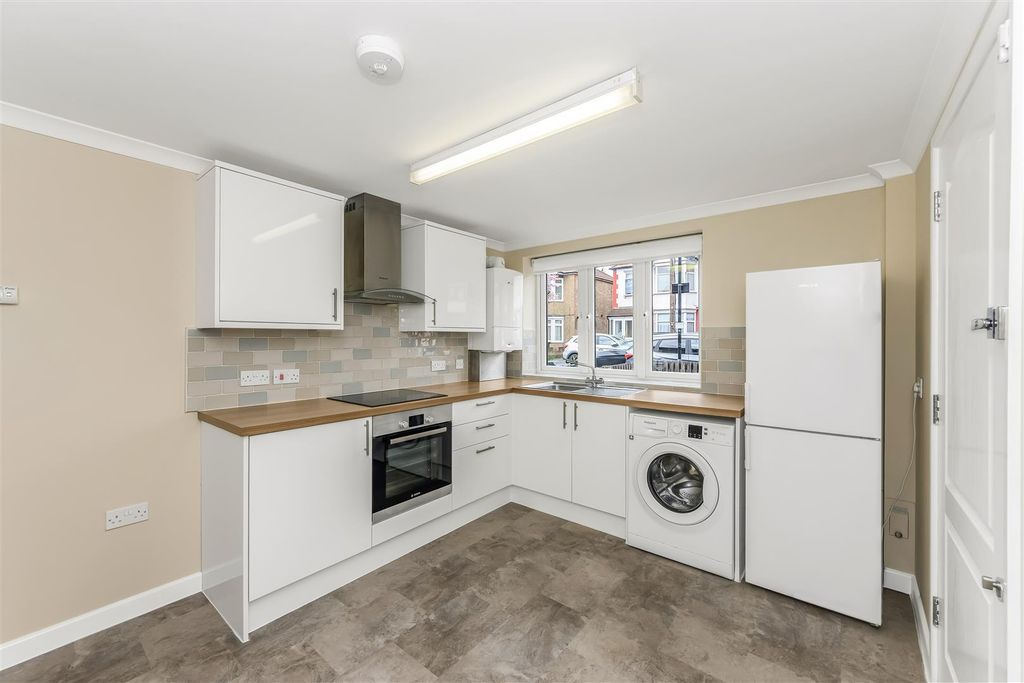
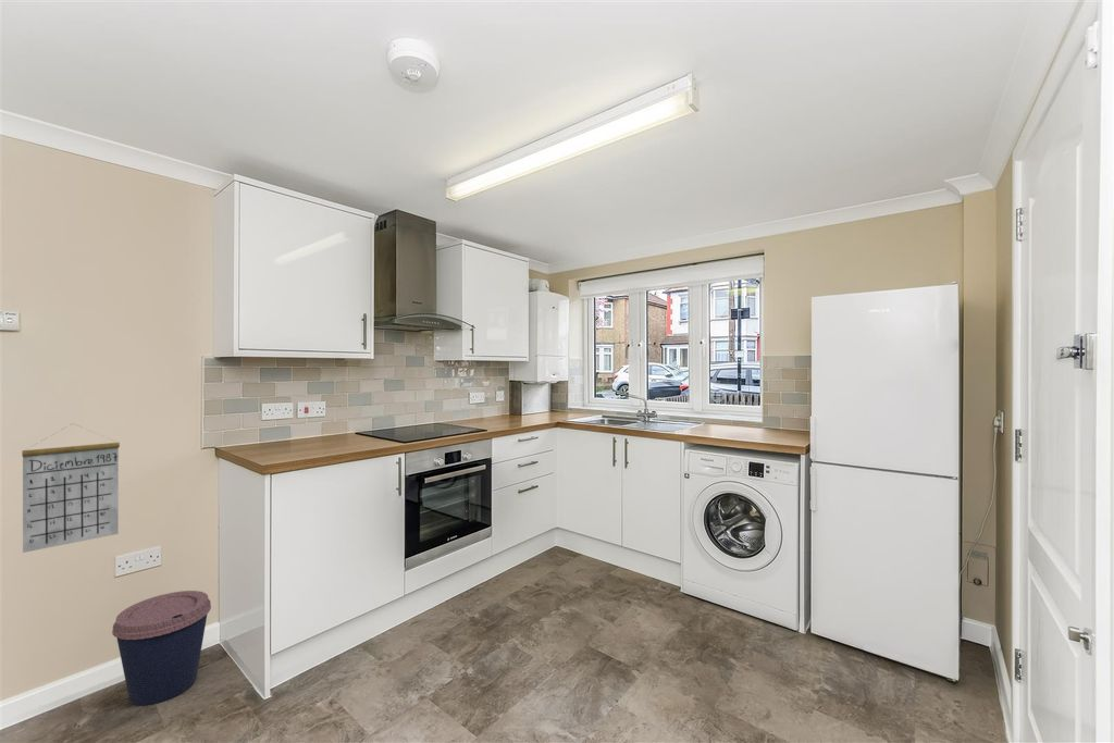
+ calendar [21,422,121,554]
+ coffee cup [111,590,212,706]
